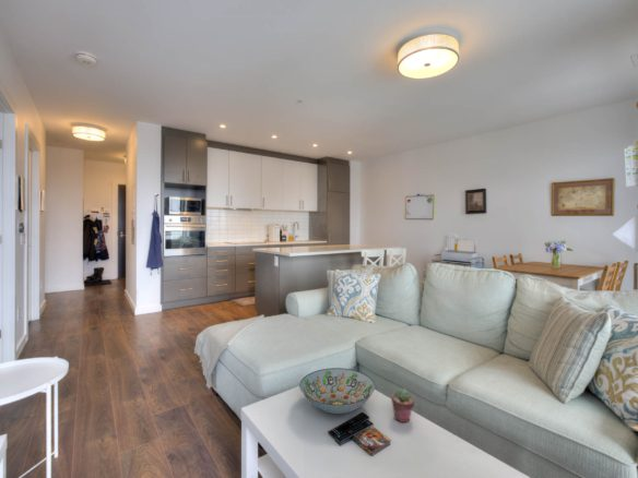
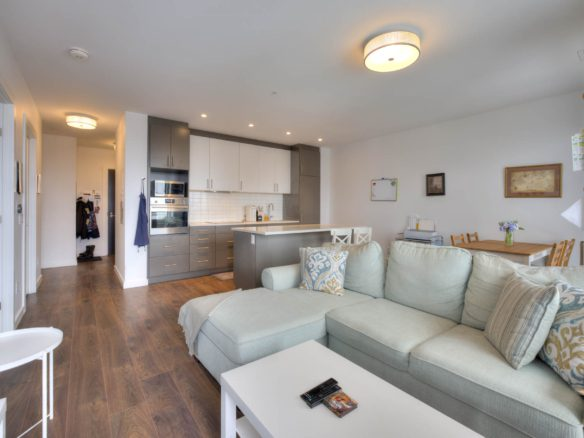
- decorative bowl [298,367,376,415]
- potted succulent [390,387,415,423]
